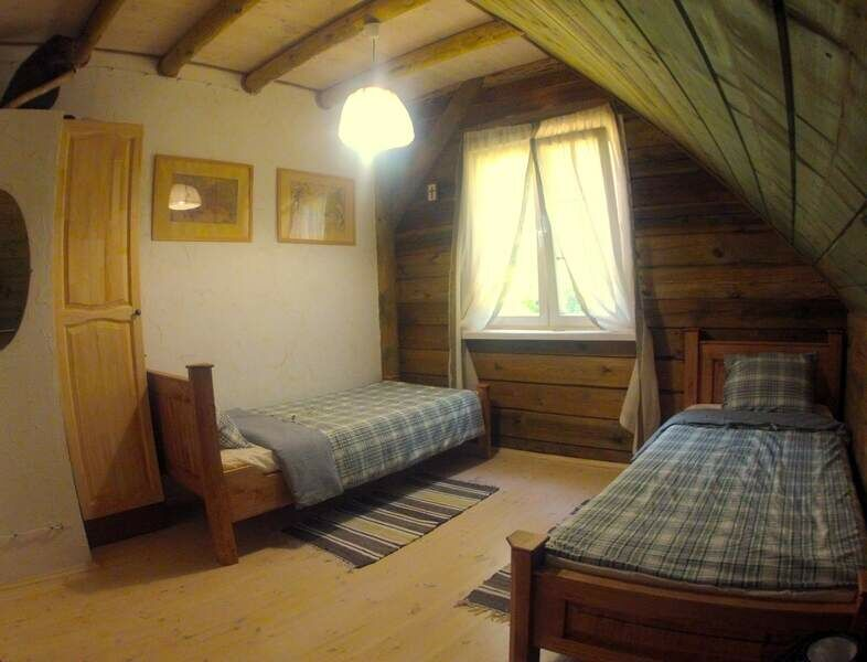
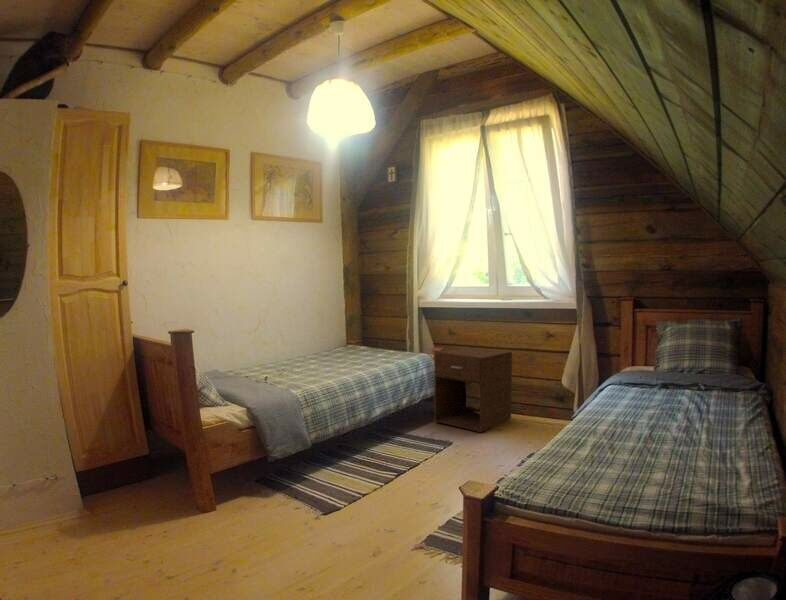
+ nightstand [433,346,513,433]
